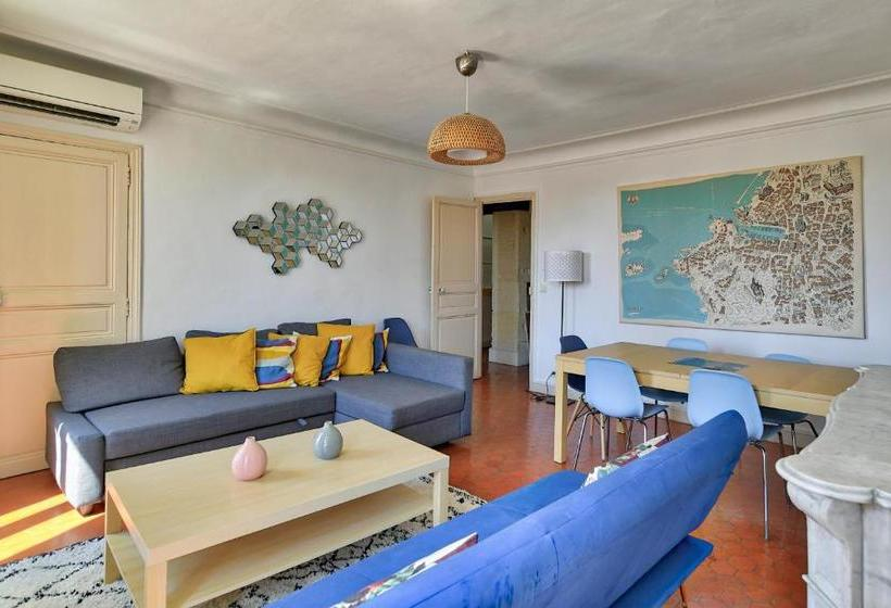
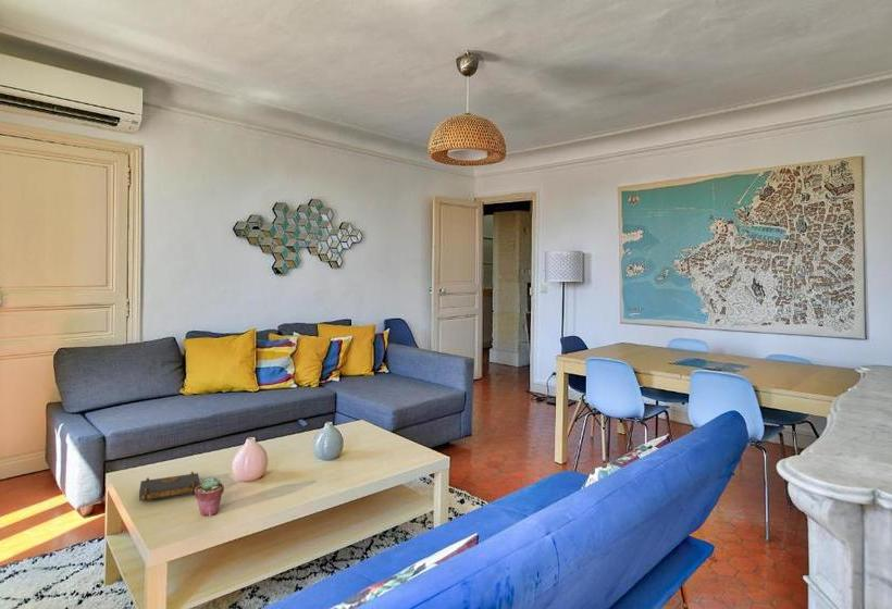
+ potted succulent [194,476,225,517]
+ book [138,471,201,504]
